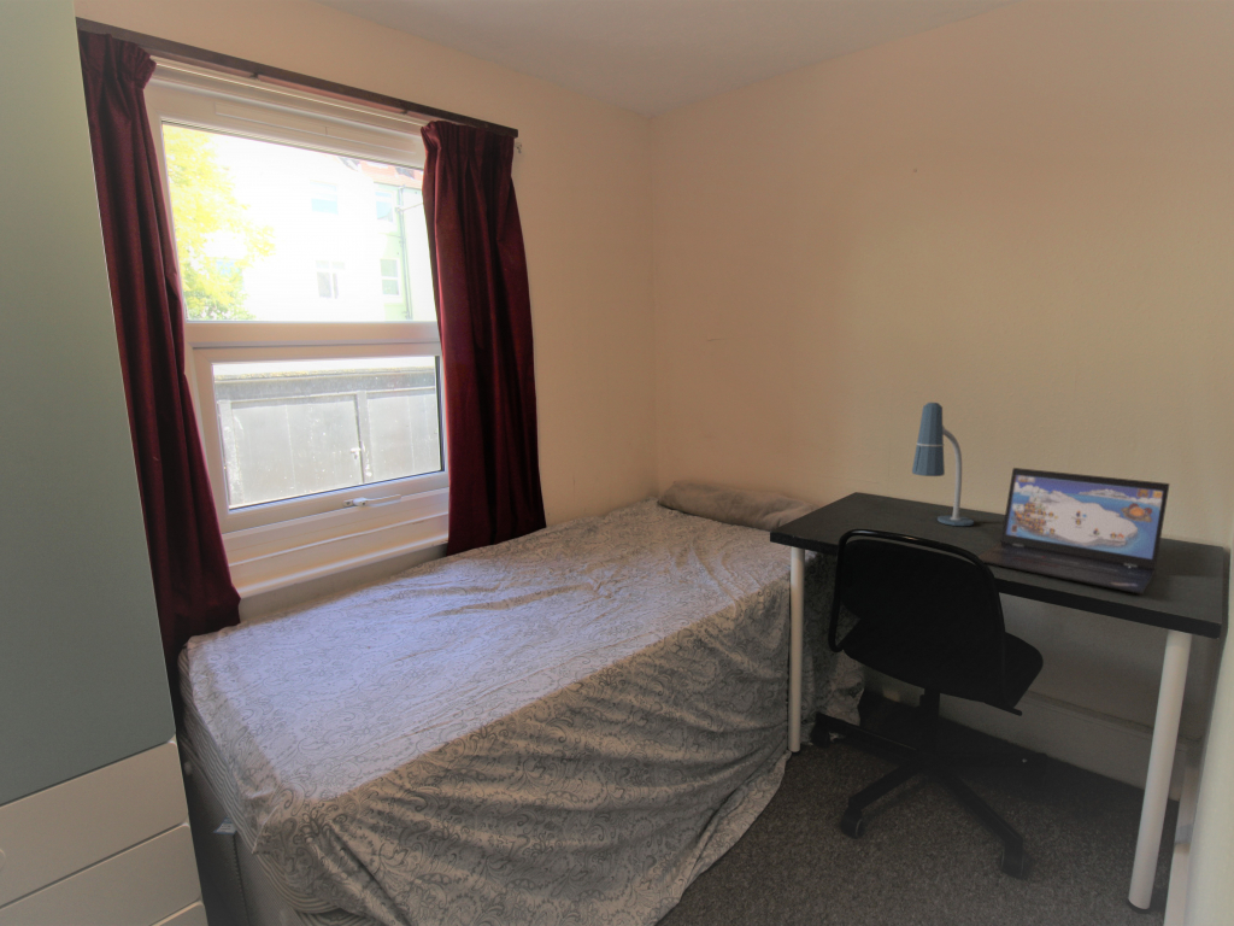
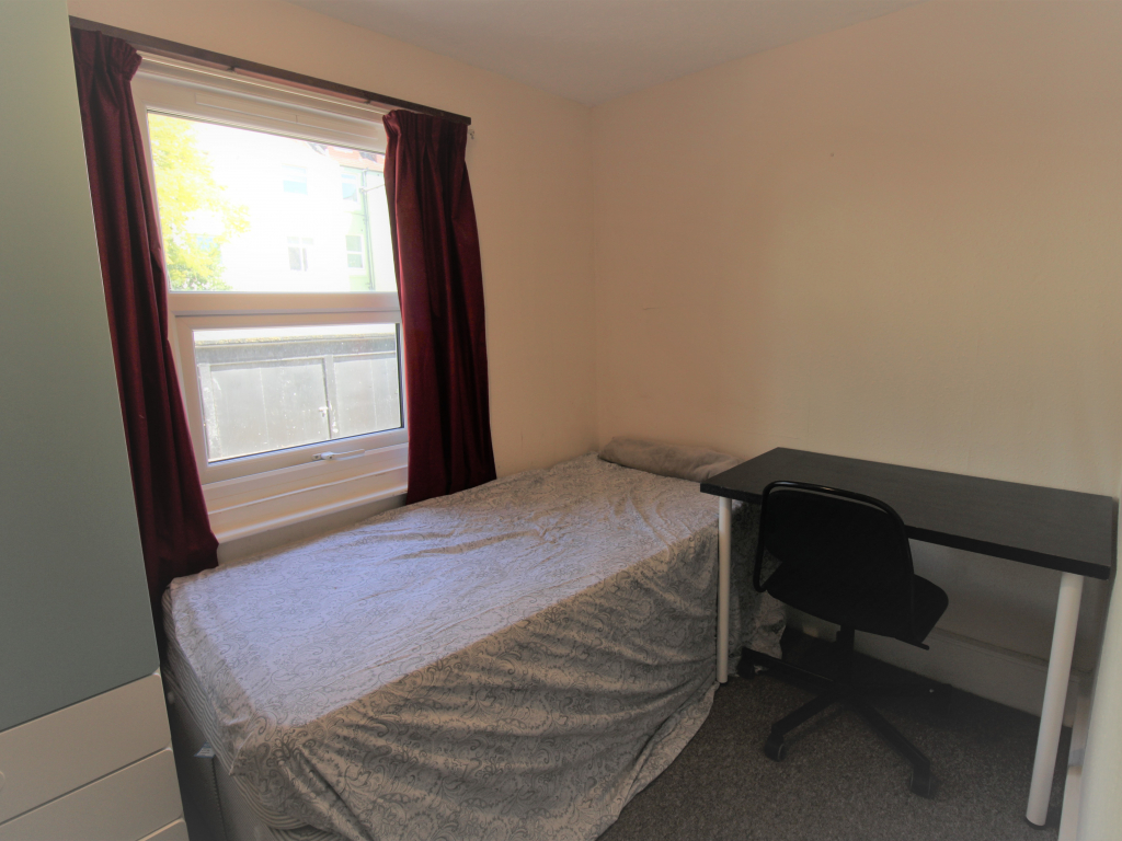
- laptop [976,467,1171,596]
- desk lamp [911,402,975,527]
